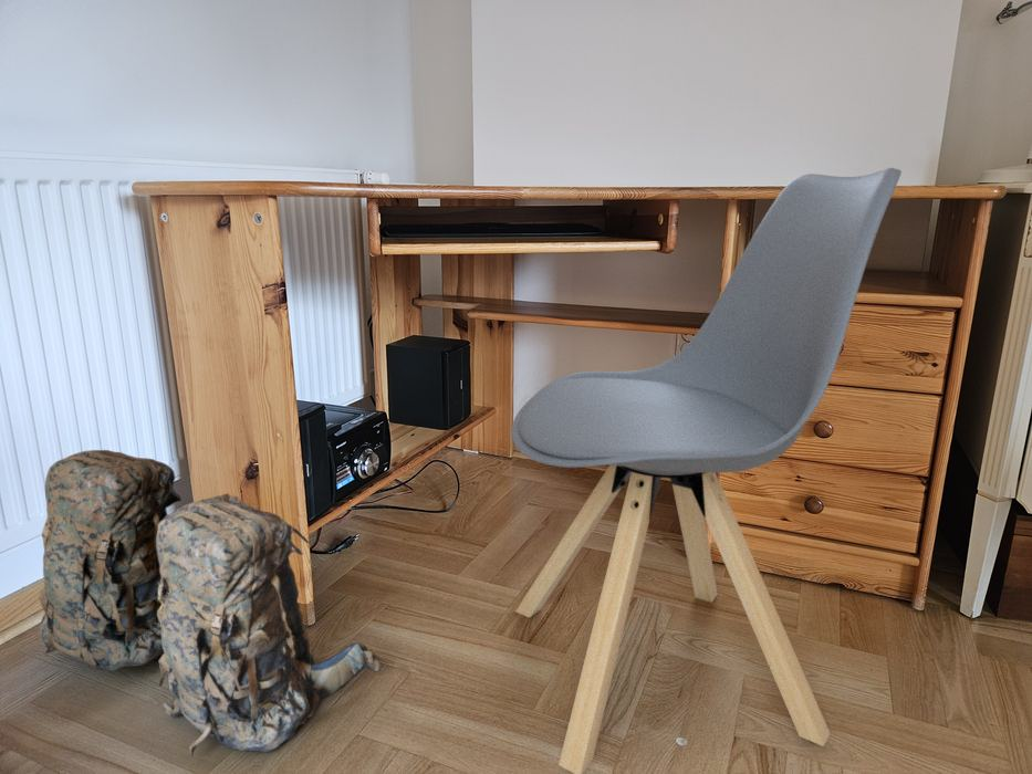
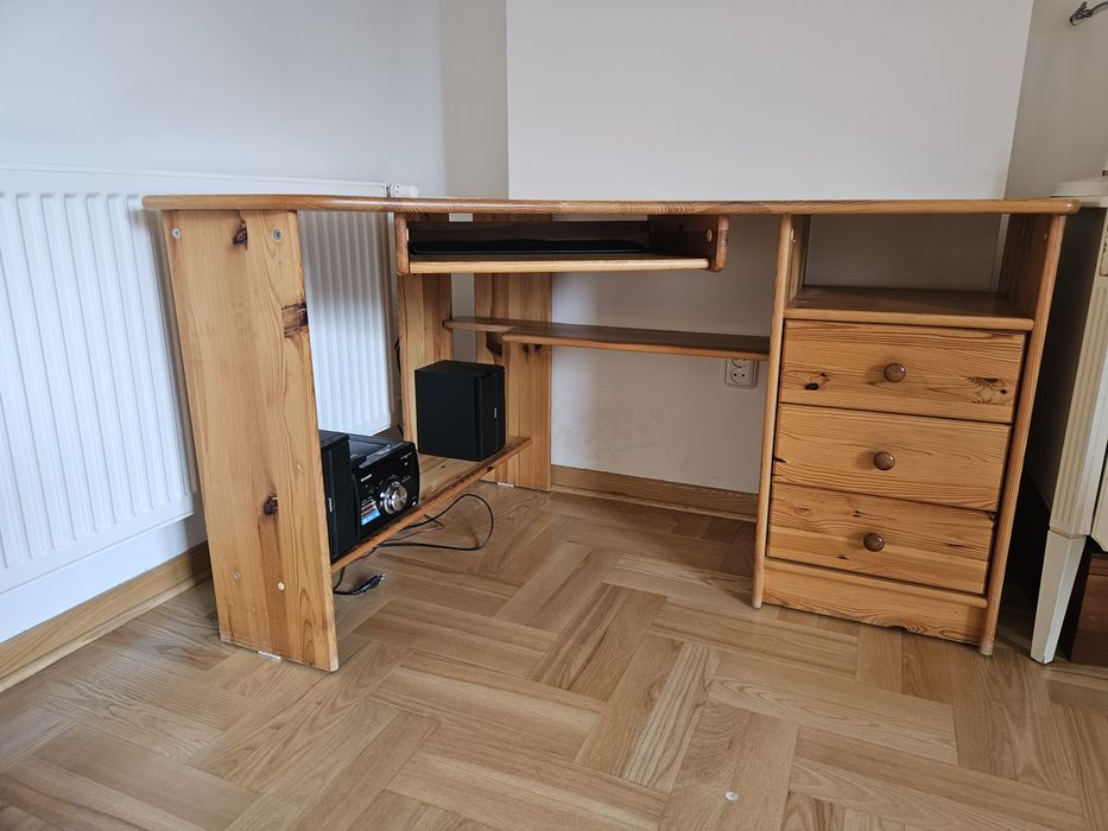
- backpack [38,449,383,759]
- chair [510,167,903,774]
